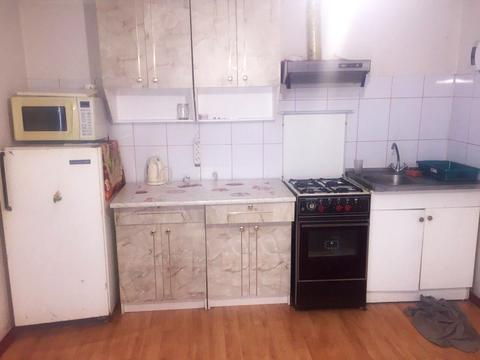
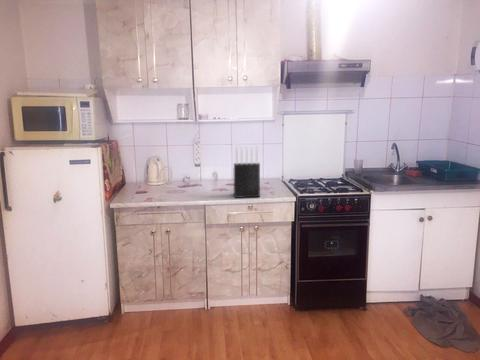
+ knife block [233,145,261,199]
